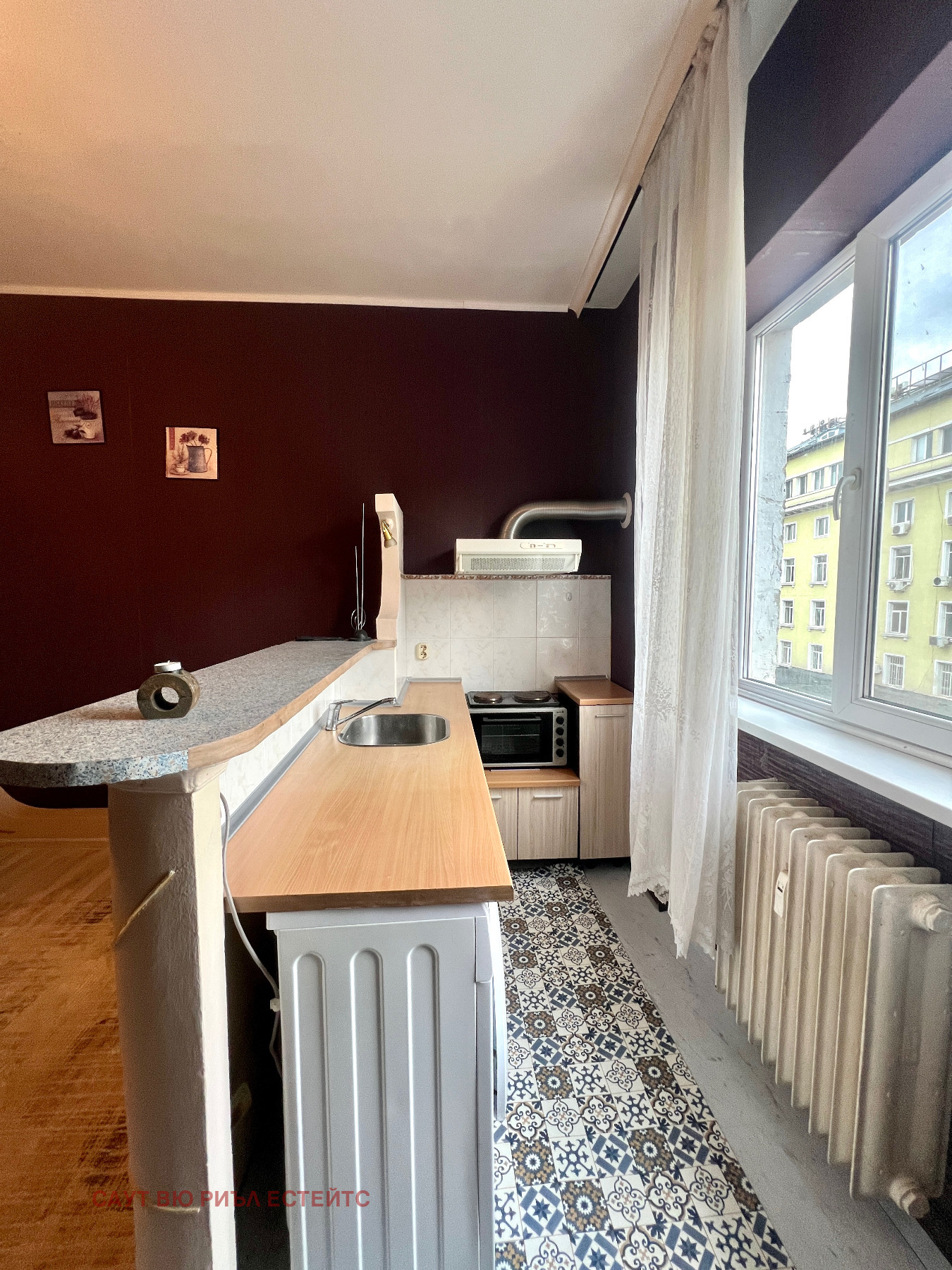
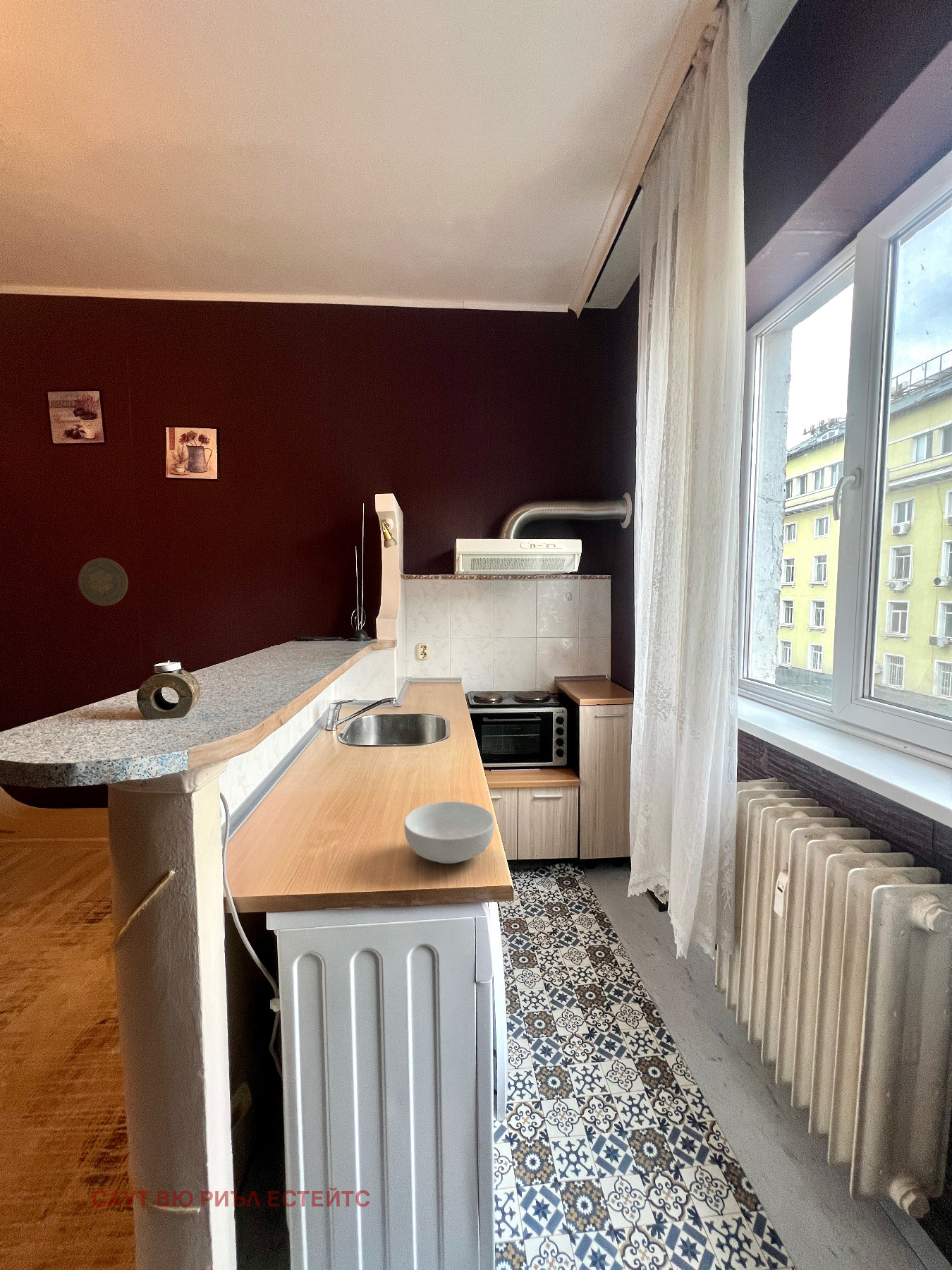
+ cereal bowl [403,801,495,864]
+ decorative plate [78,557,129,607]
